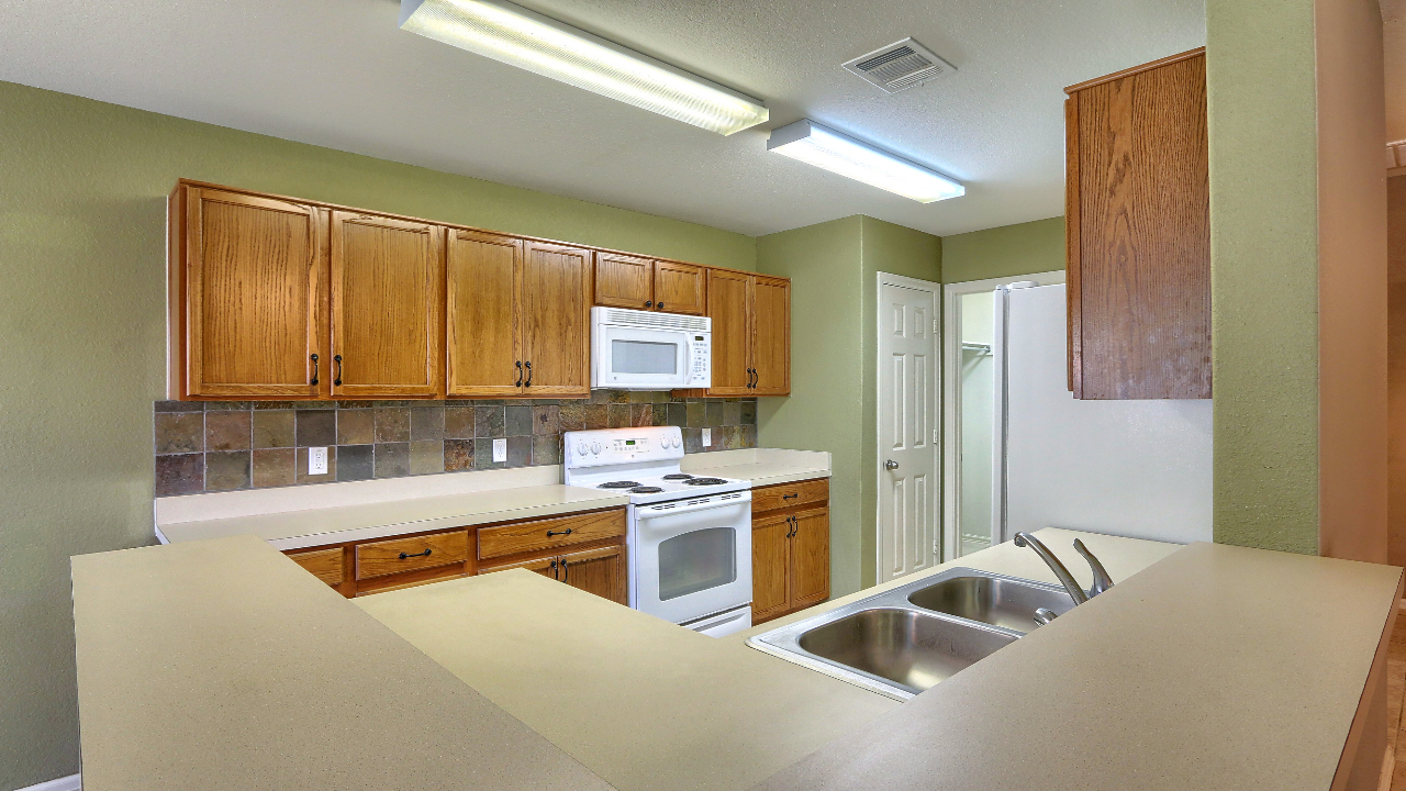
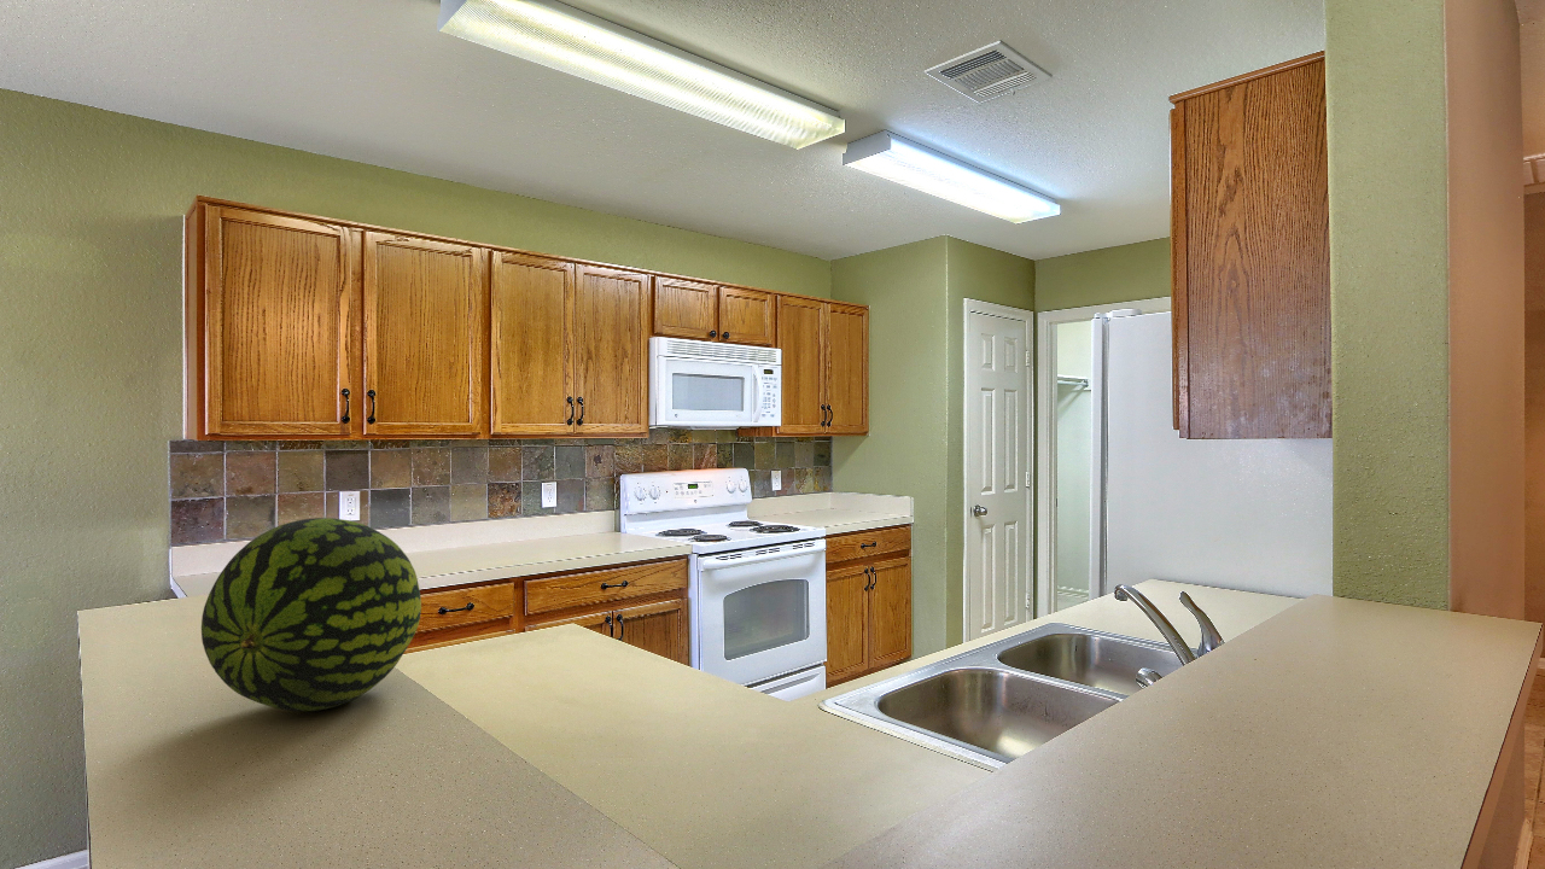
+ fruit [200,517,422,712]
